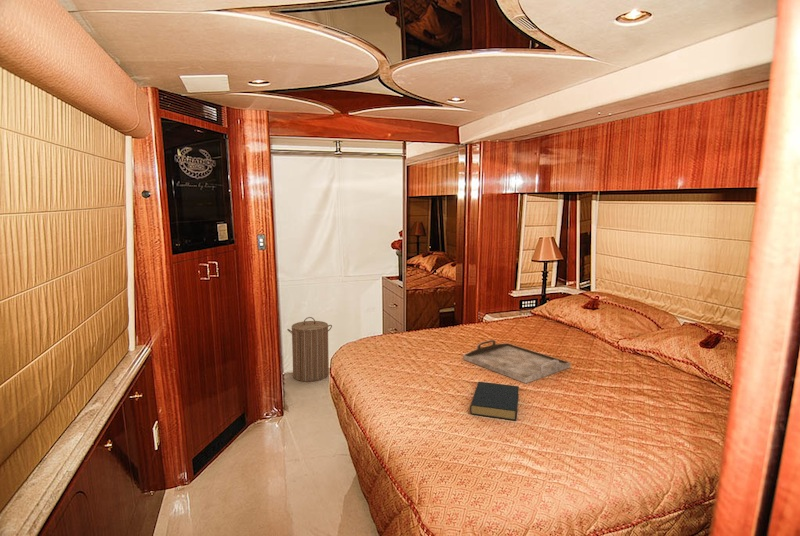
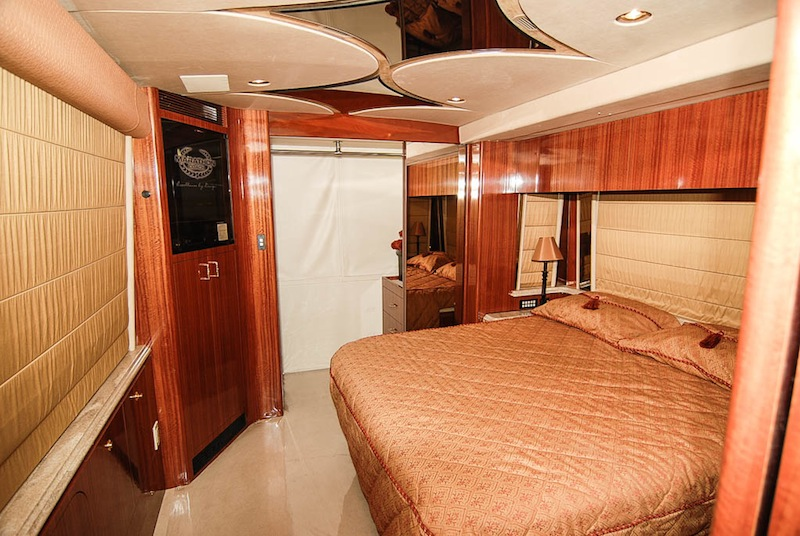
- hardback book [469,381,520,421]
- serving tray [462,339,572,384]
- laundry hamper [286,316,333,383]
